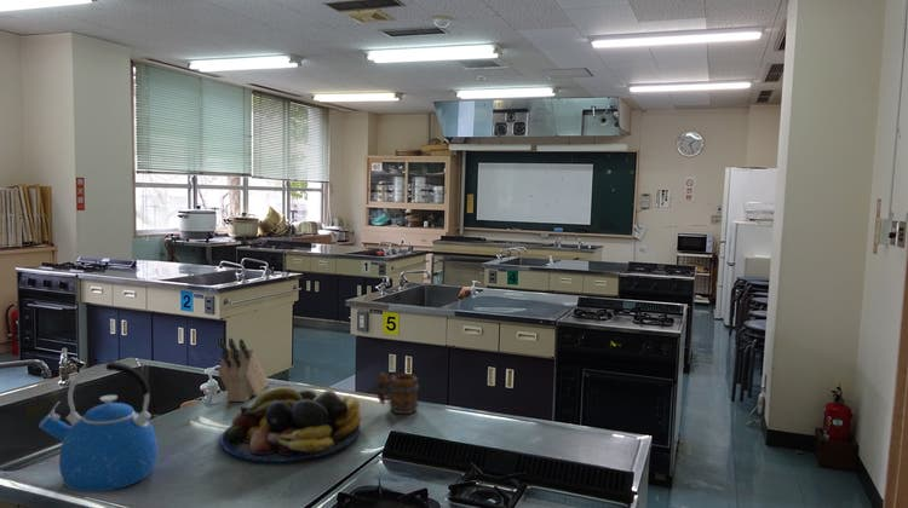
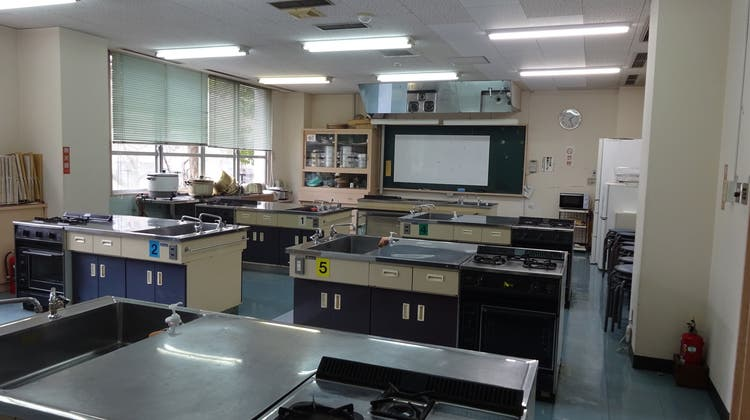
- kettle [38,360,159,493]
- knife block [217,336,270,403]
- fruit bowl [219,386,362,463]
- mug [377,371,420,415]
